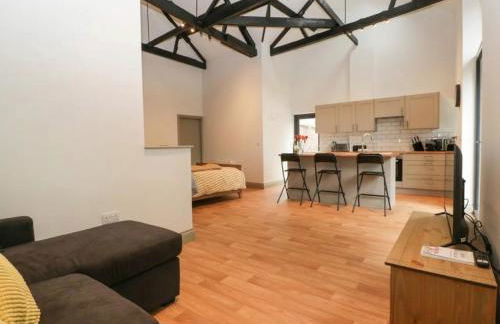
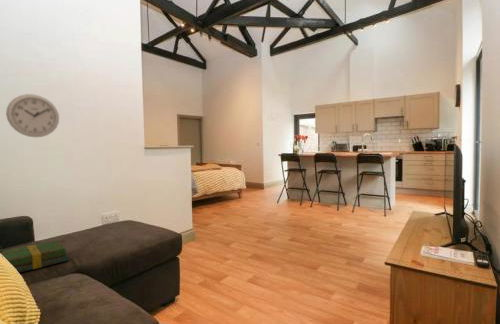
+ wall clock [5,93,60,138]
+ book [1,240,69,273]
